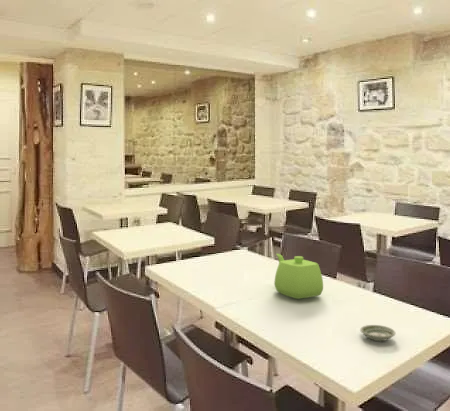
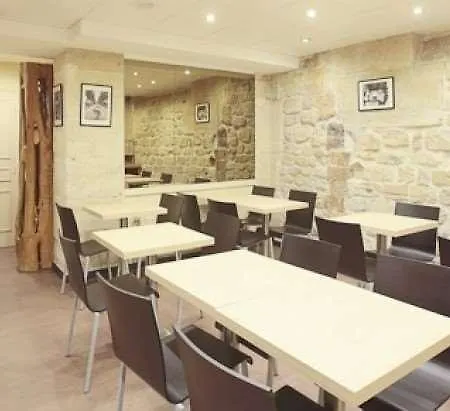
- saucer [359,324,396,342]
- teapot [273,253,324,300]
